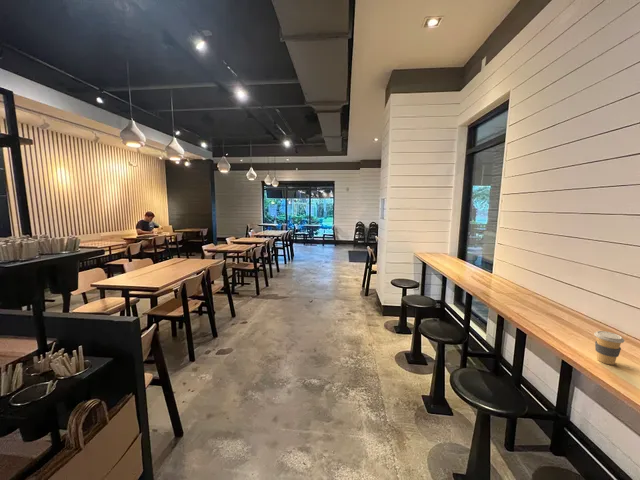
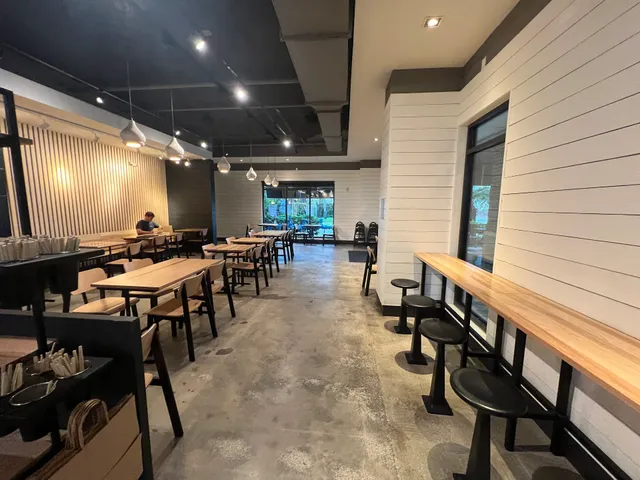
- coffee cup [593,330,625,366]
